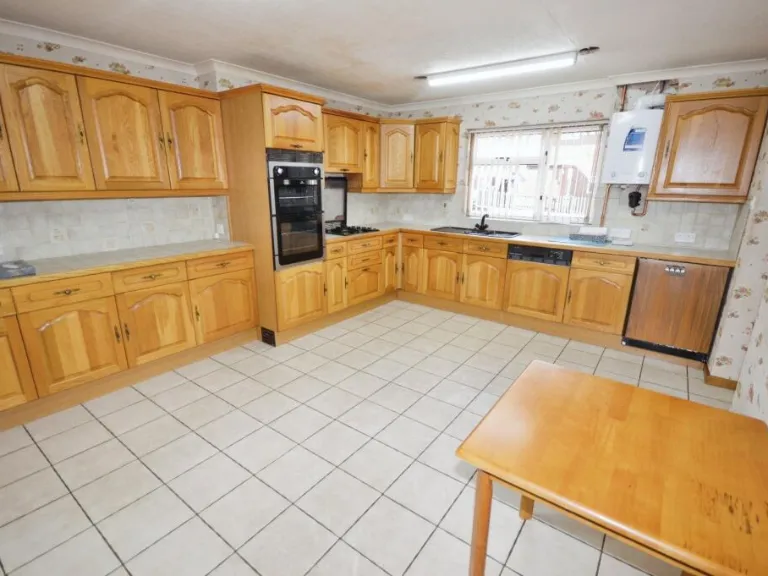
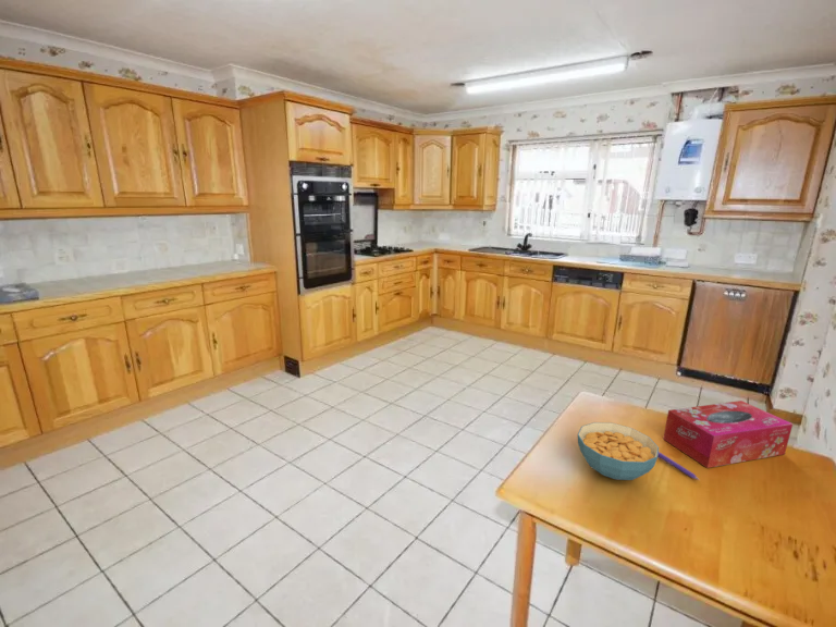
+ tissue box [662,399,794,469]
+ cereal bowl [577,421,660,481]
+ pen [657,451,700,481]
